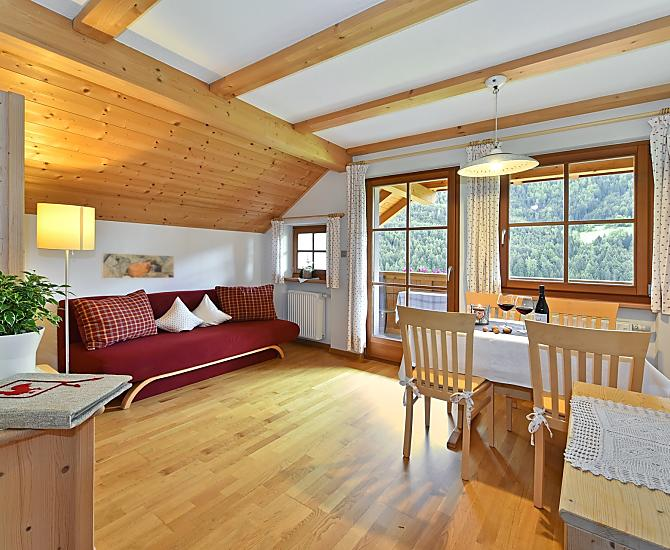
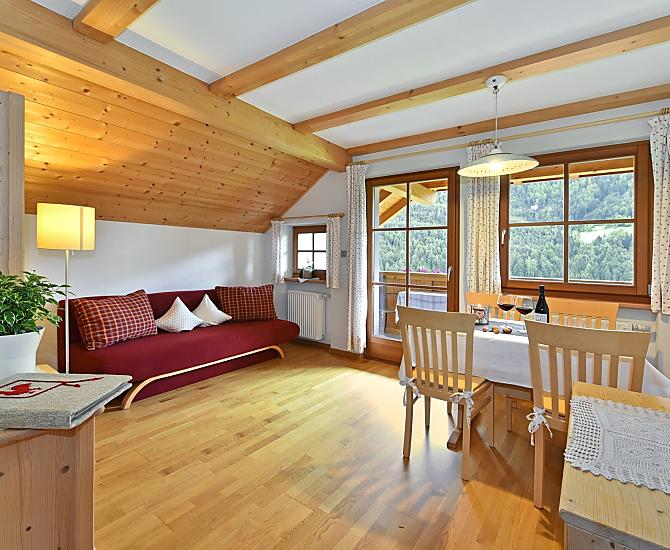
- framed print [101,252,175,279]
